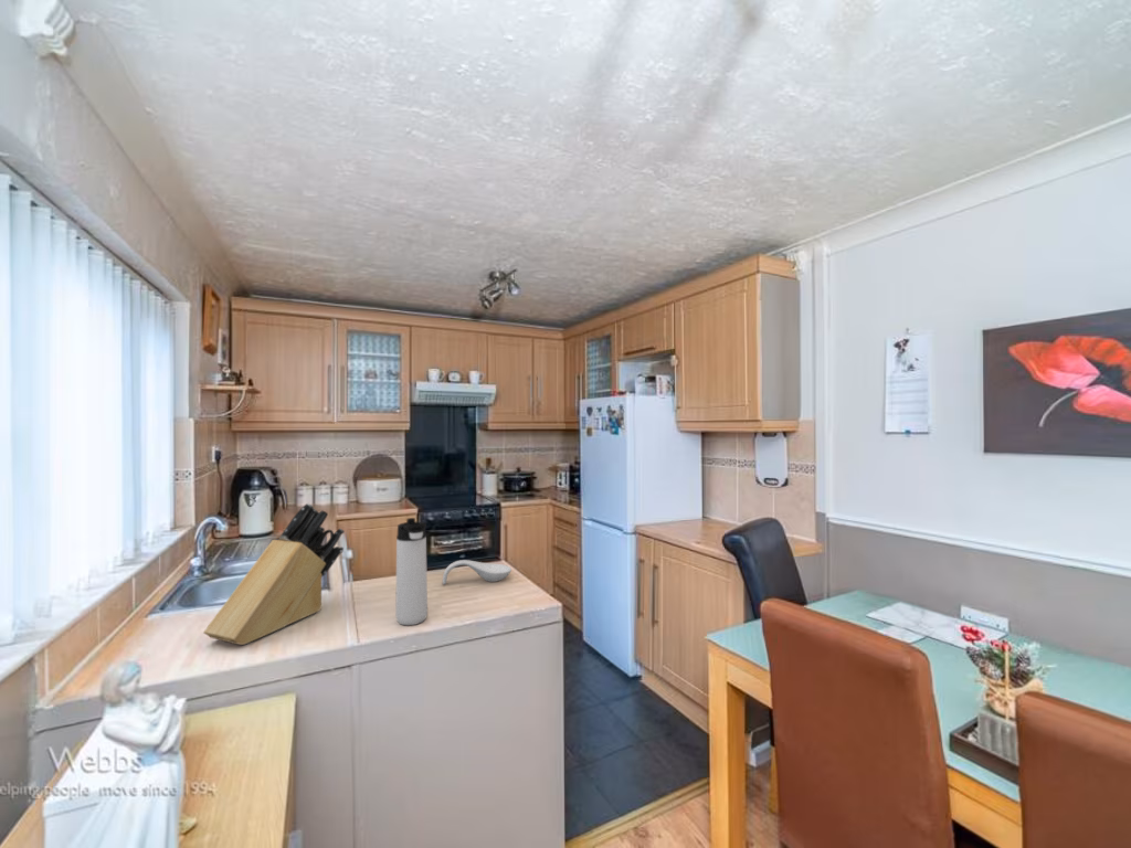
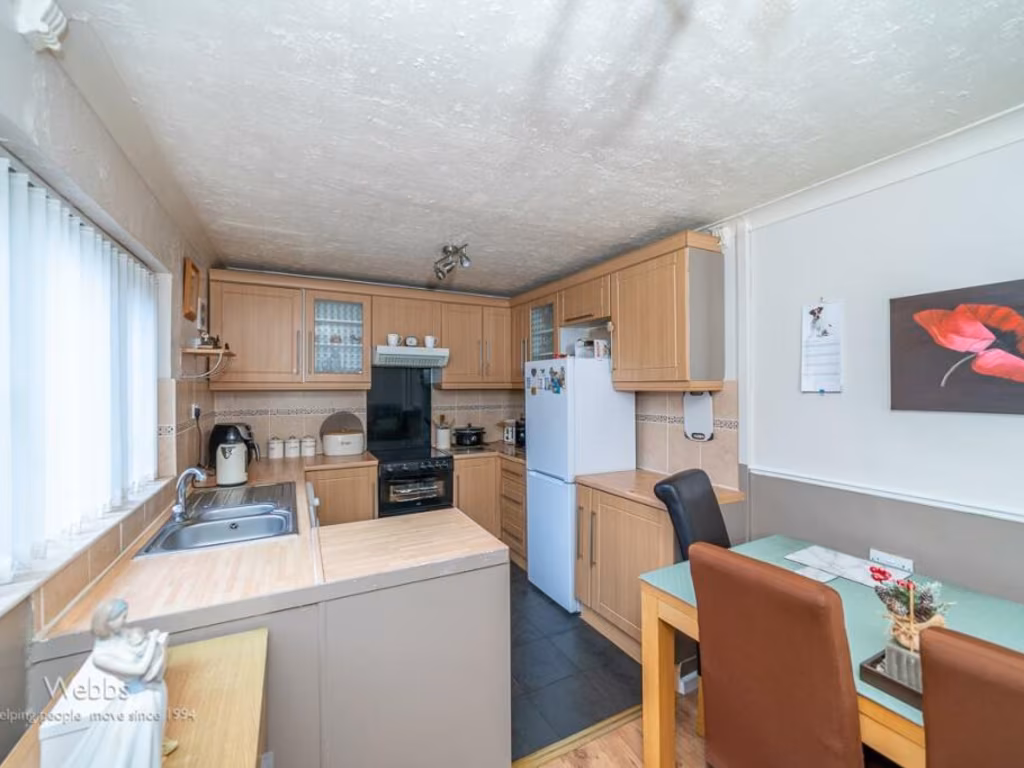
- spoon rest [442,559,512,585]
- thermos bottle [394,517,429,626]
- knife block [202,502,346,646]
